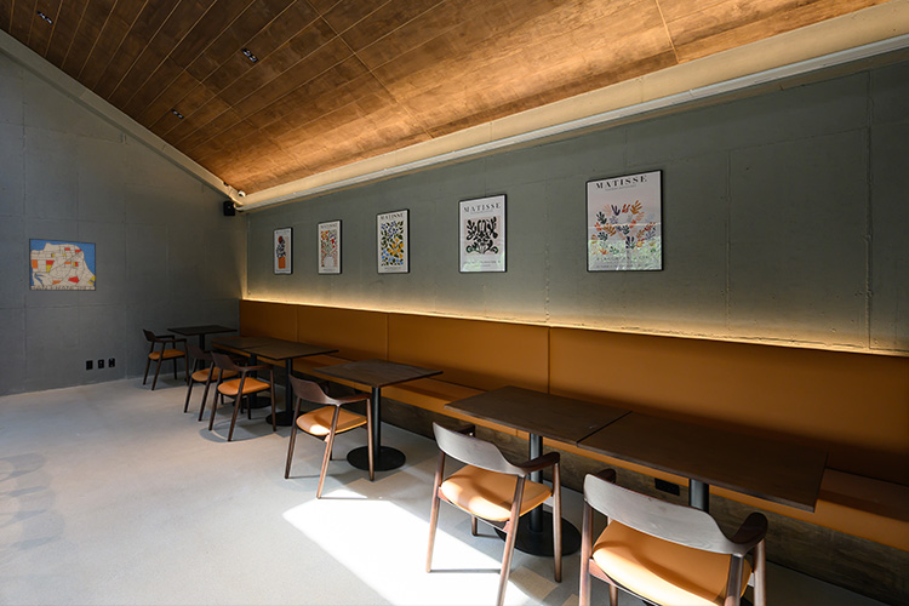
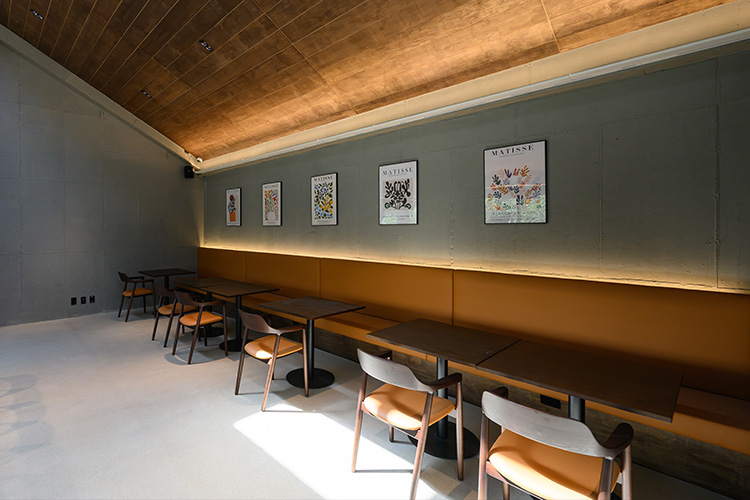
- wall art [28,238,97,292]
